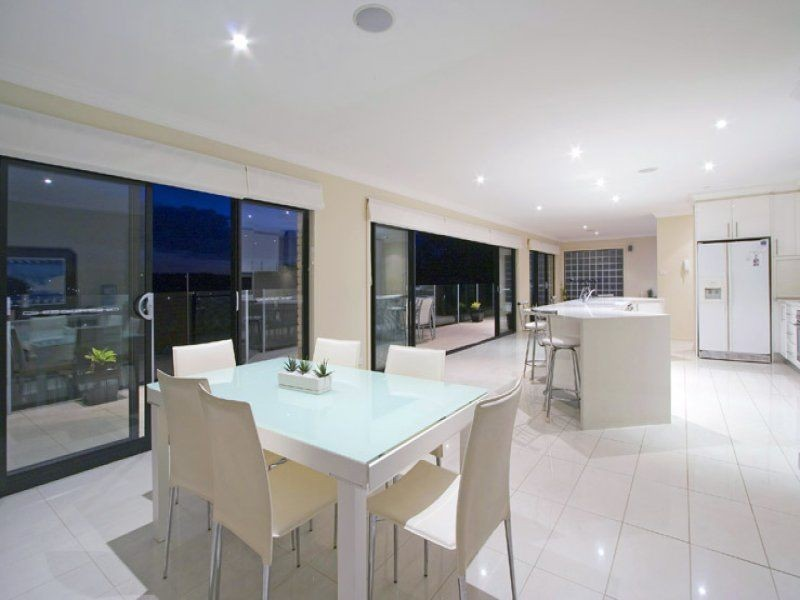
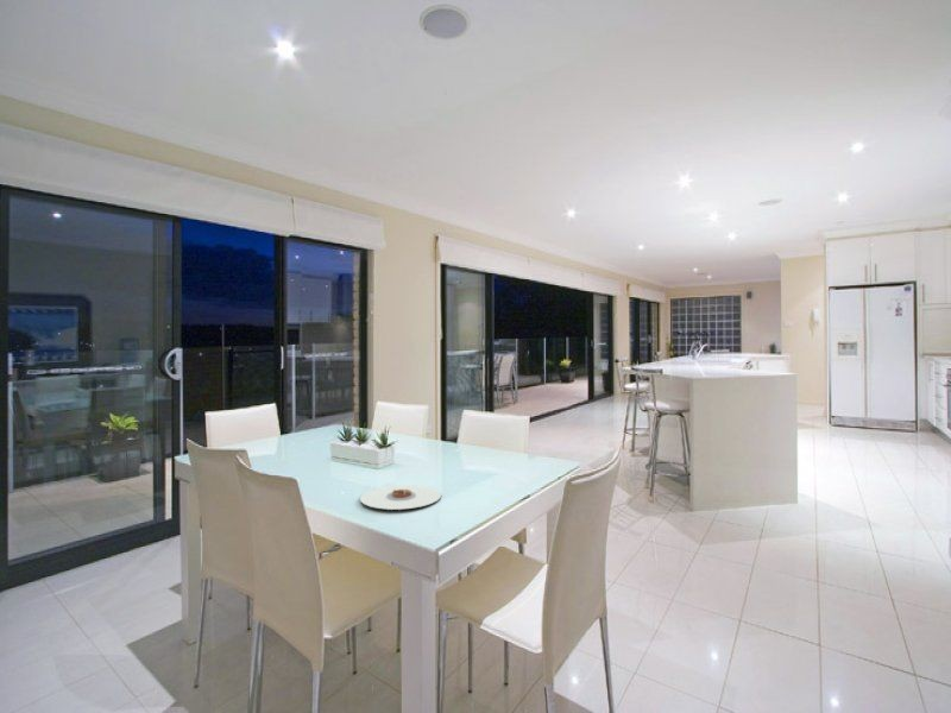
+ plate [359,484,442,511]
